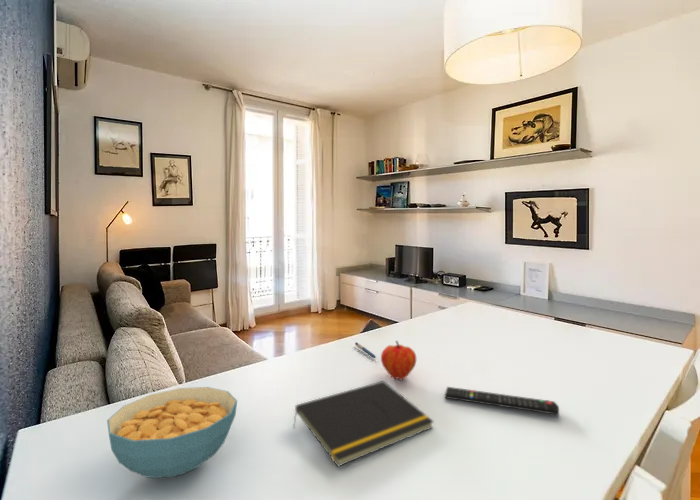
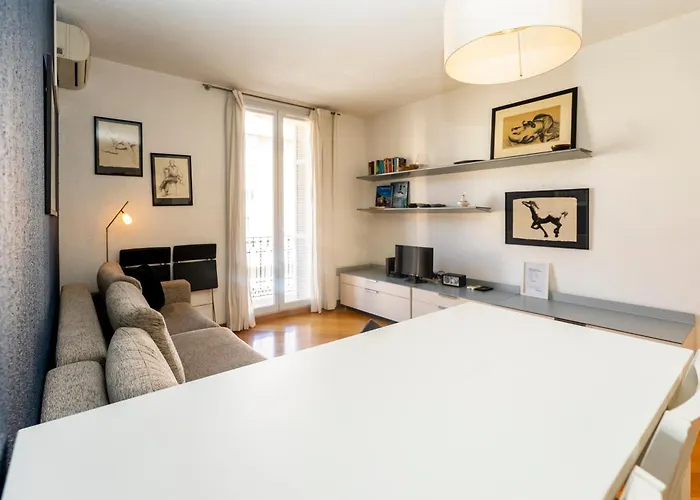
- remote control [444,386,560,416]
- cereal bowl [106,386,238,479]
- pen [354,341,377,359]
- notepad [292,380,435,467]
- fruit [380,340,417,381]
